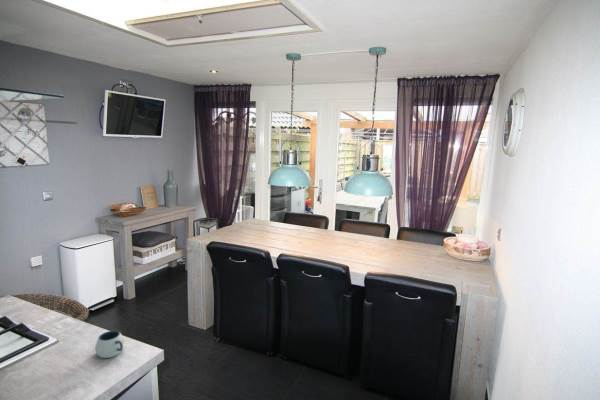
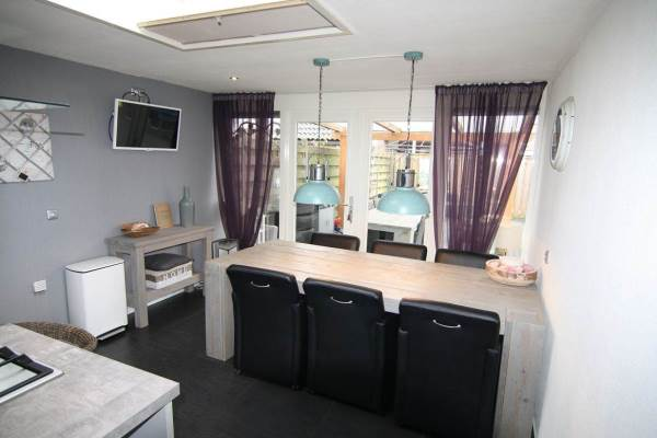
- mug [94,330,125,359]
